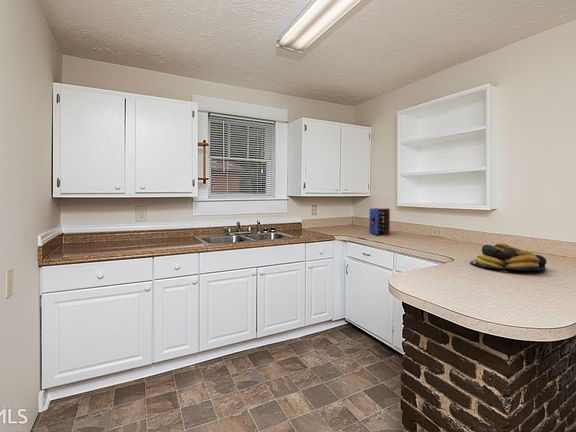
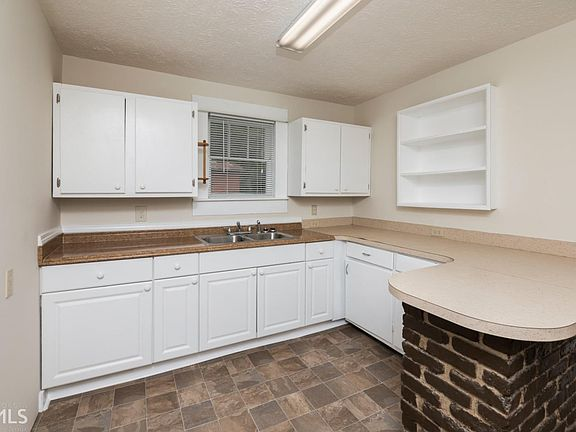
- book [369,207,391,236]
- fruit bowl [469,242,548,271]
